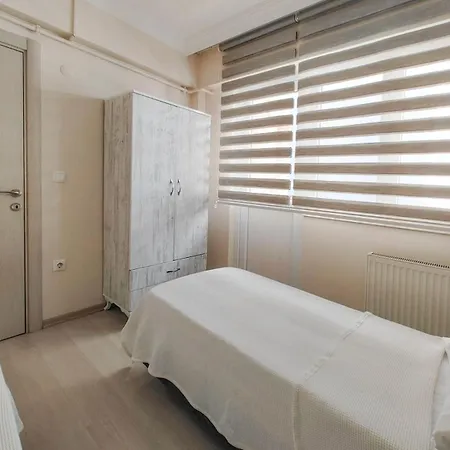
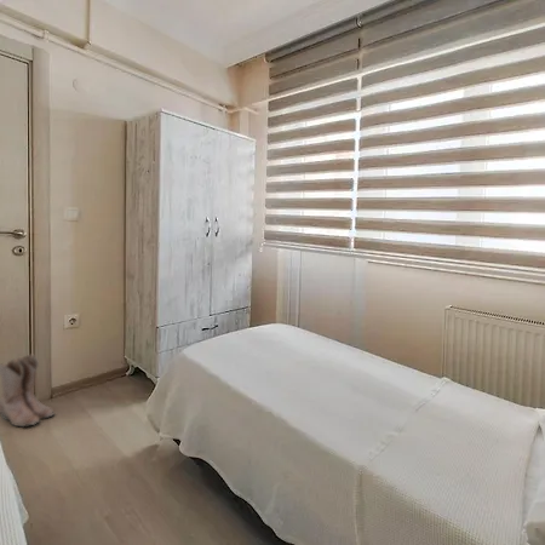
+ boots [0,354,56,428]
